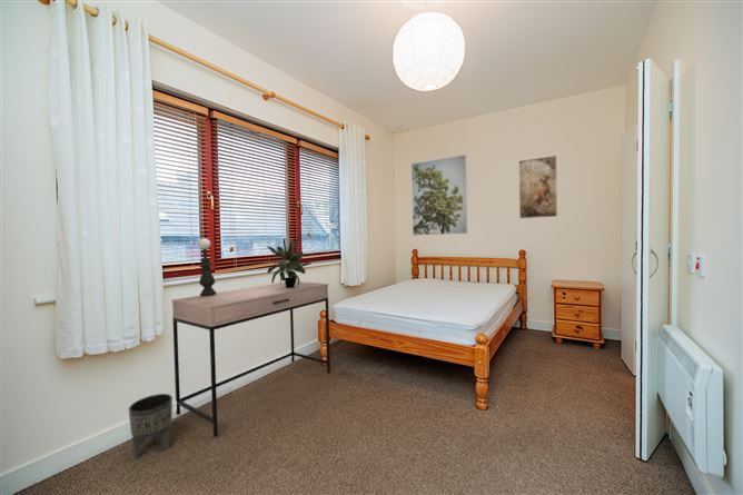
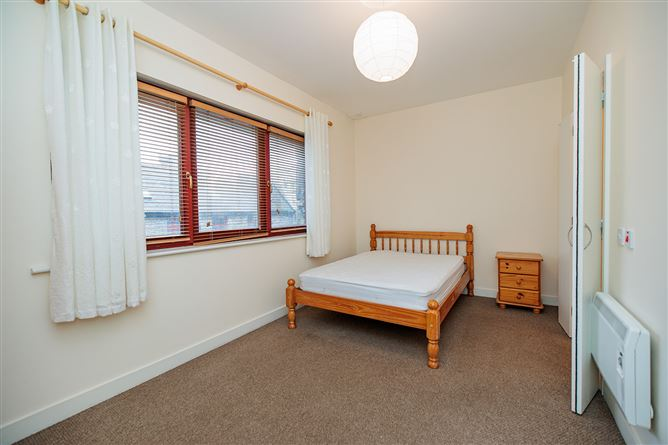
- planter [128,393,174,461]
- potted plant [266,236,313,288]
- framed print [410,154,468,236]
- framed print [518,155,558,219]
- table lamp [197,237,217,296]
- desk [171,280,331,438]
